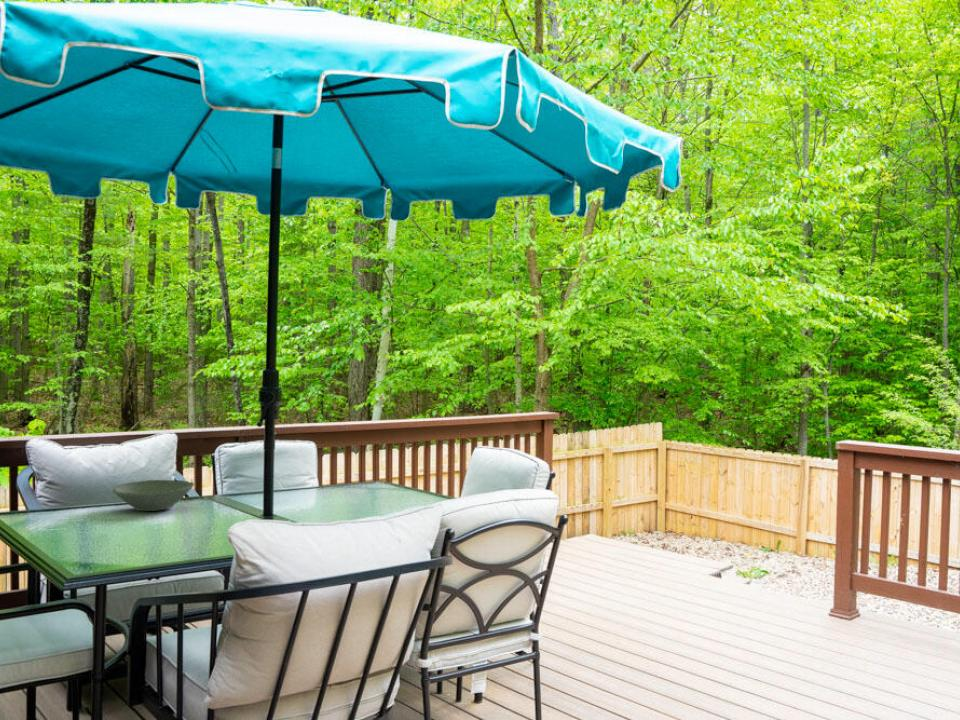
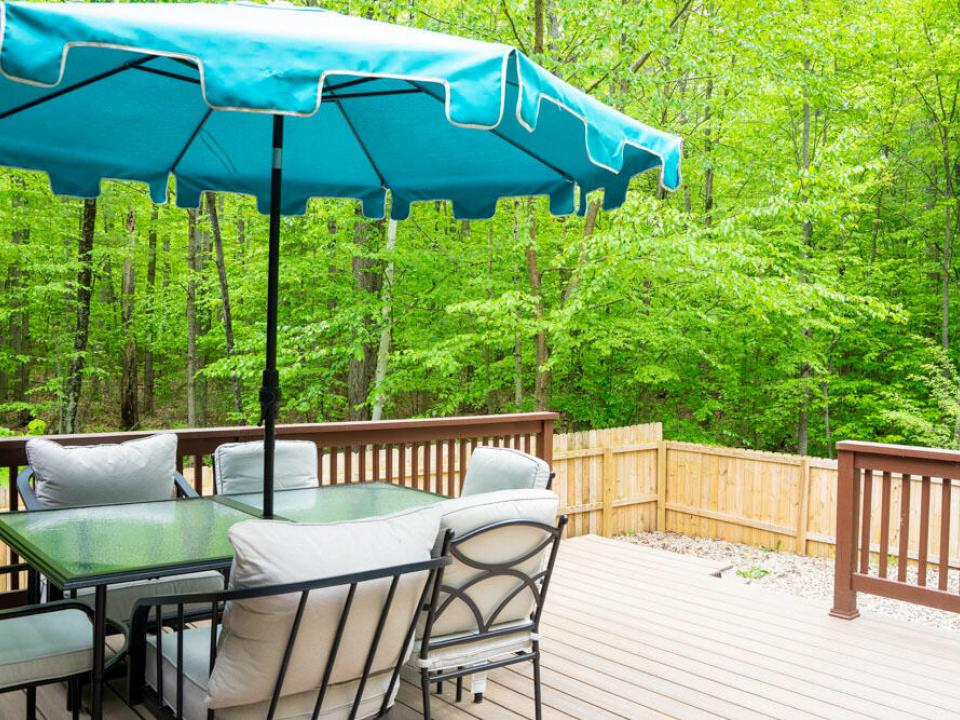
- bowl [112,479,196,512]
